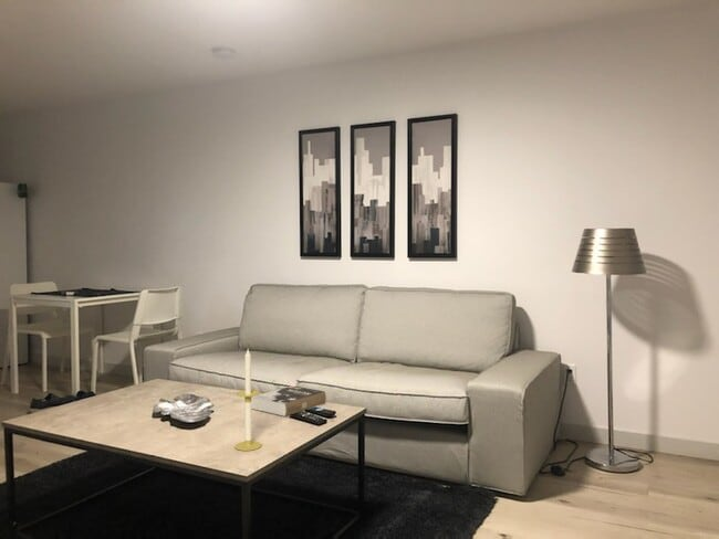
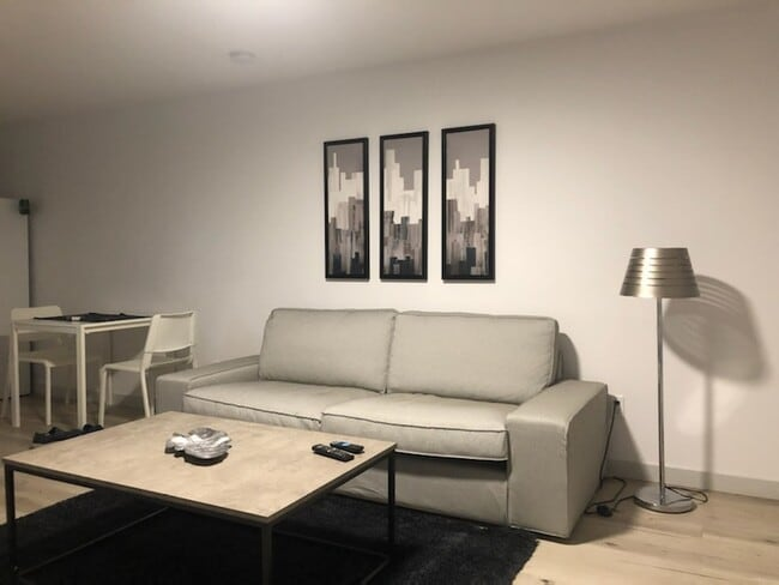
- candle [235,349,262,452]
- book [251,384,327,418]
